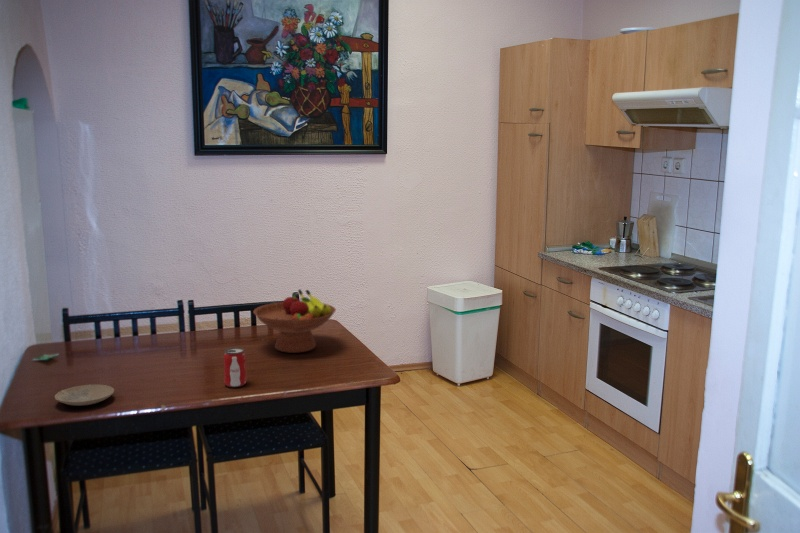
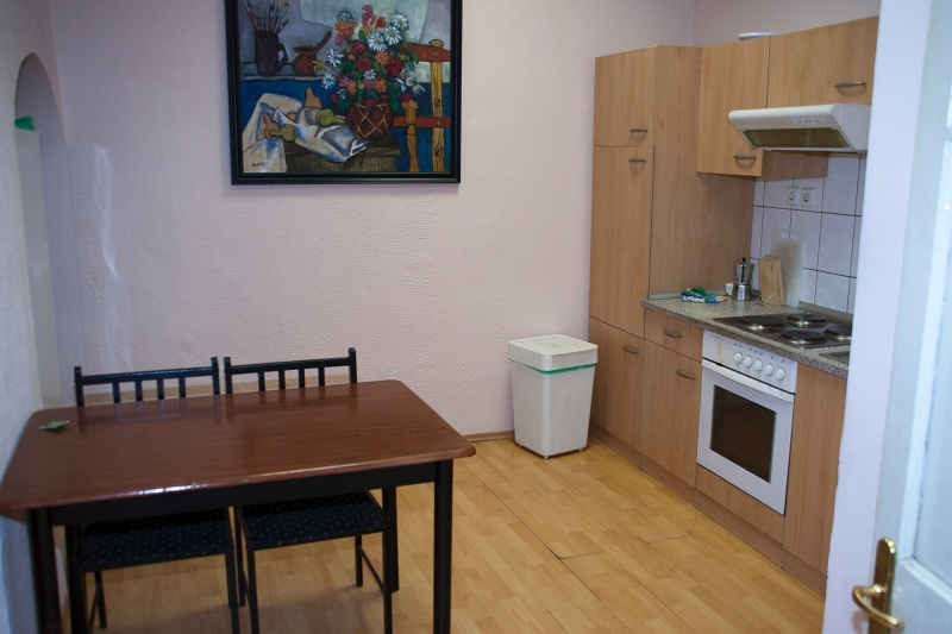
- fruit bowl [252,288,337,354]
- beverage can [223,347,247,388]
- plate [54,383,115,407]
